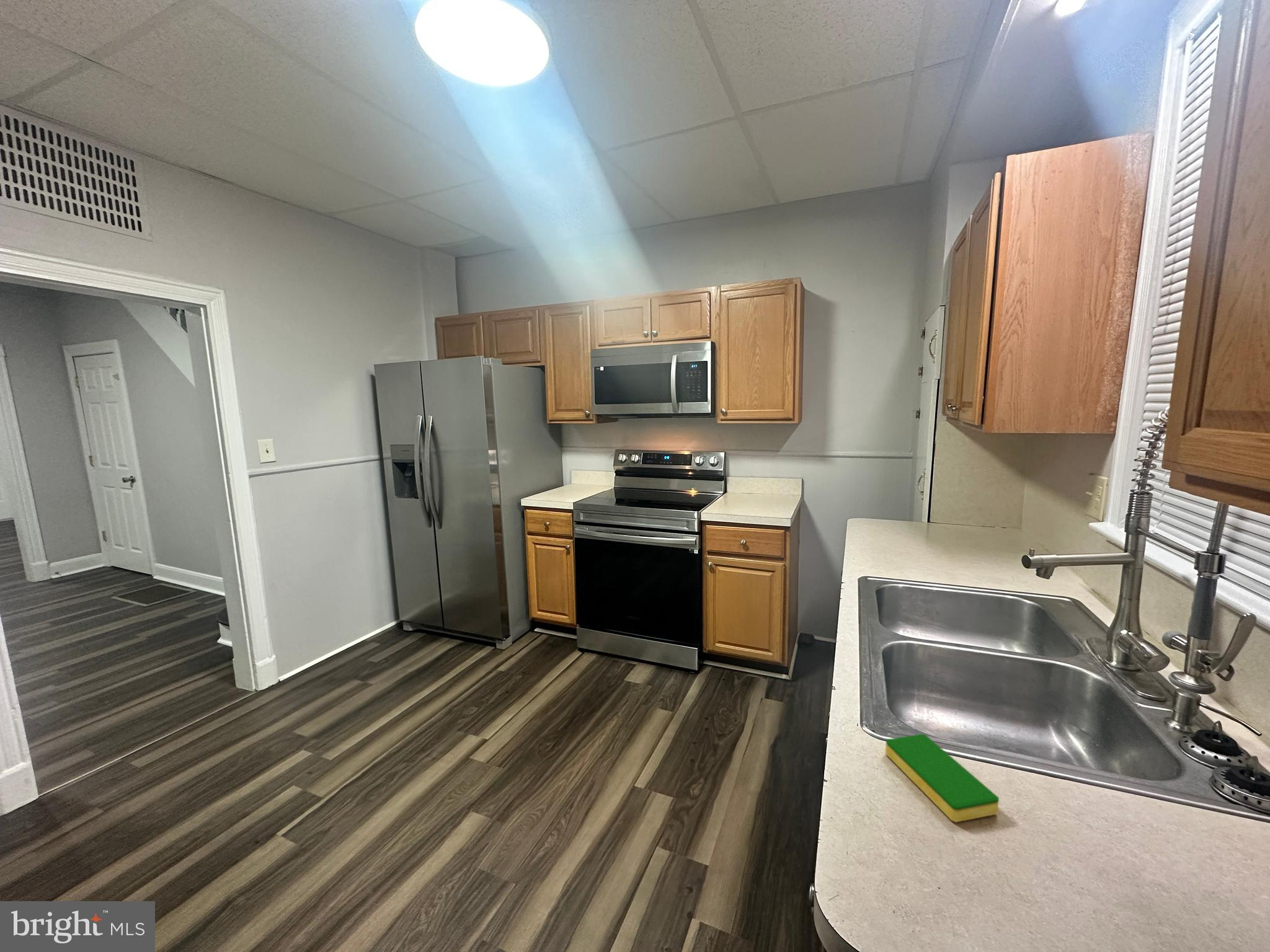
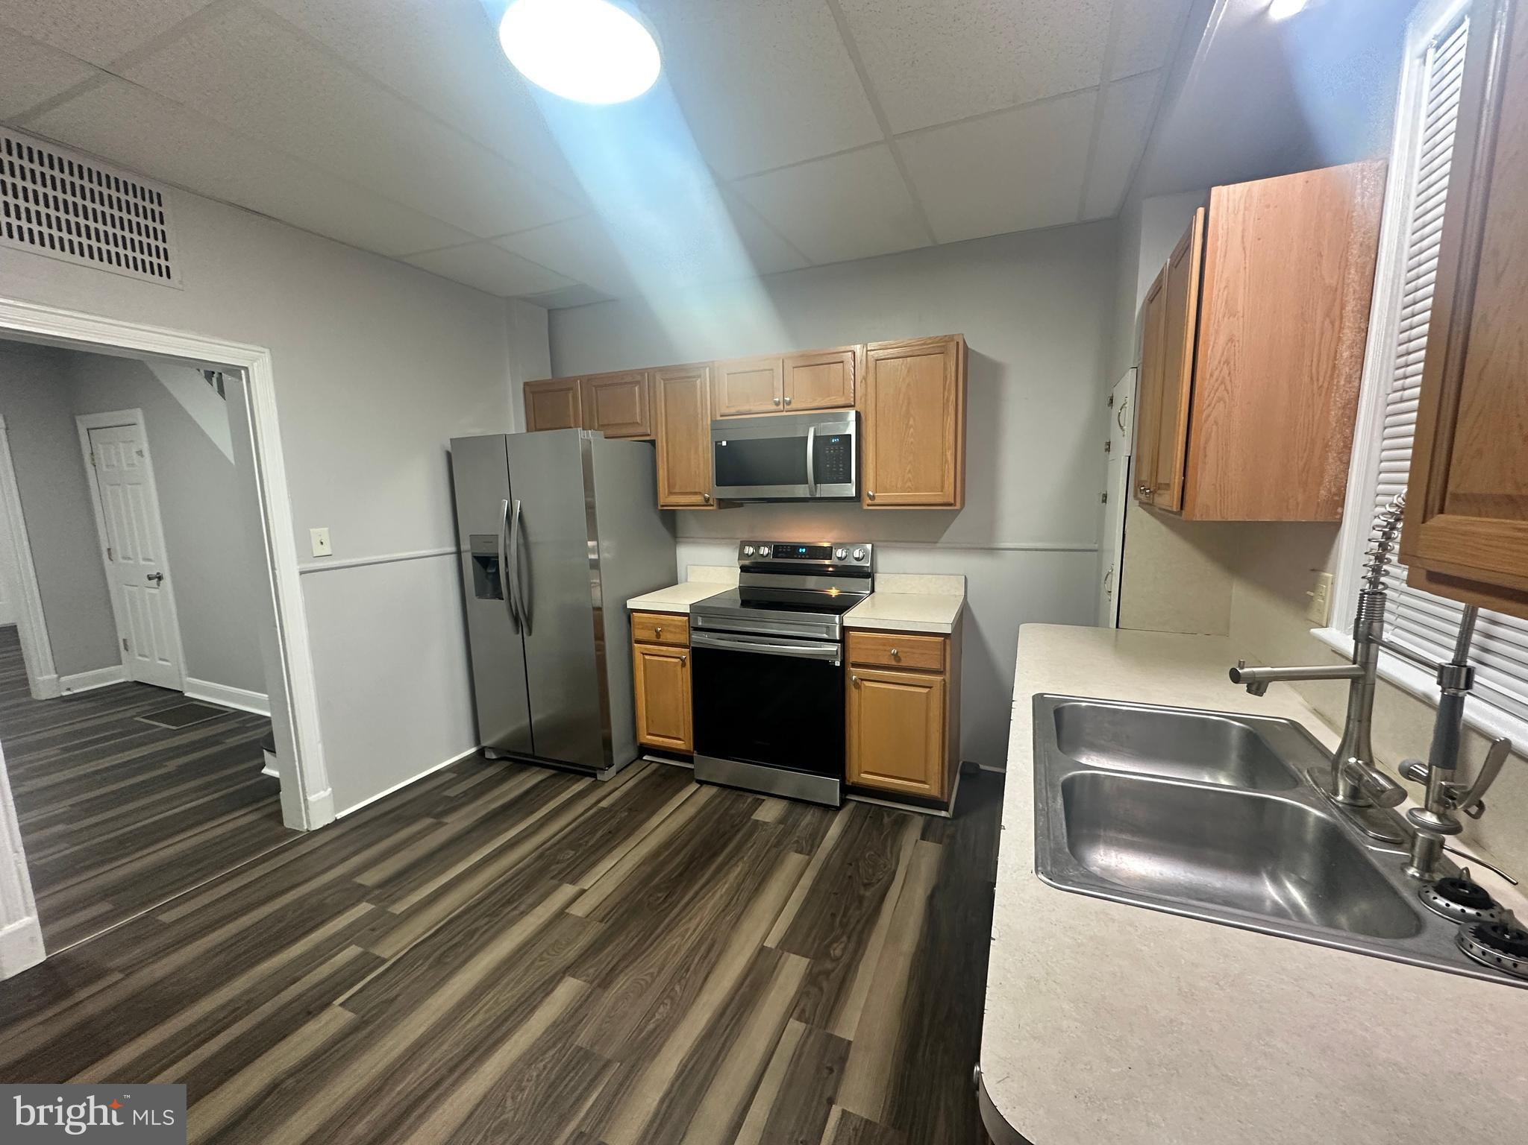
- dish sponge [885,733,1000,823]
